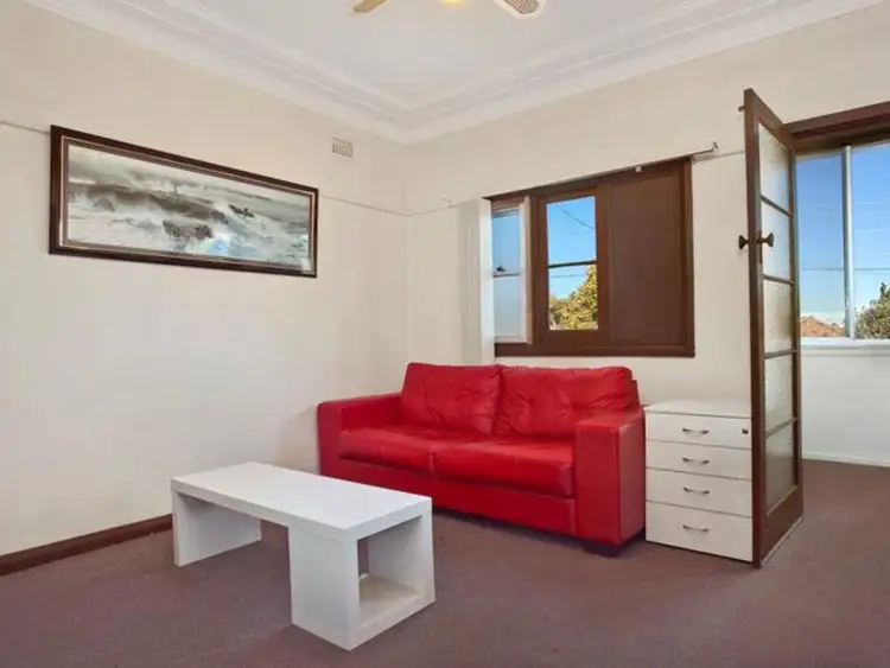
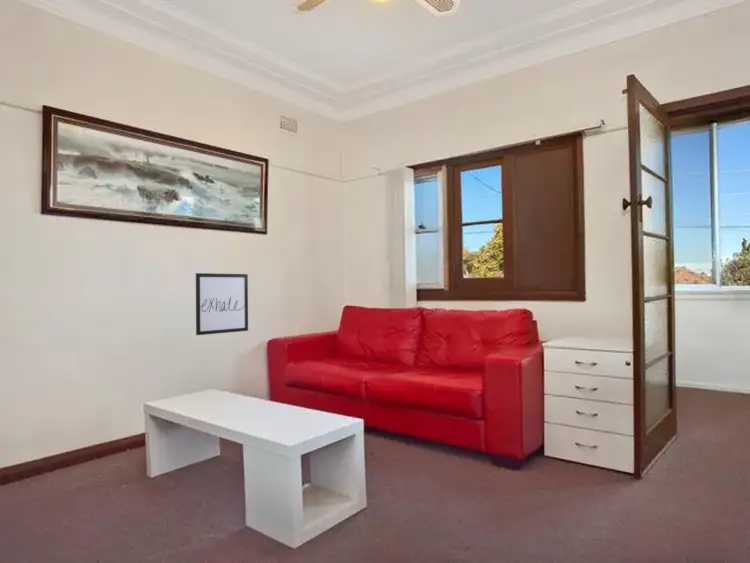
+ wall art [195,272,249,336]
